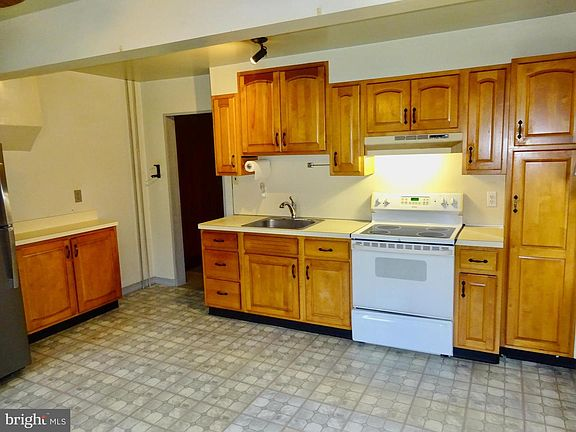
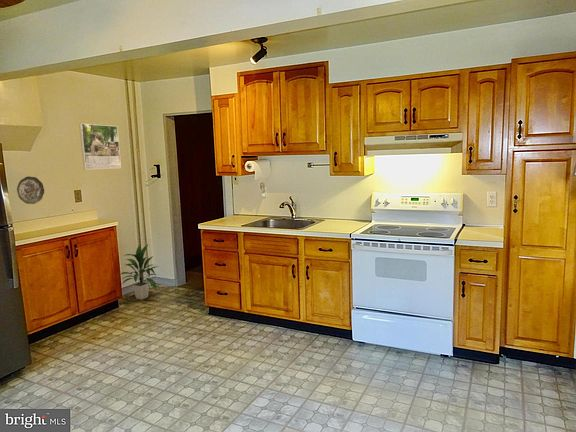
+ decorative plate [16,175,45,205]
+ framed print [78,123,122,171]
+ indoor plant [120,243,161,301]
